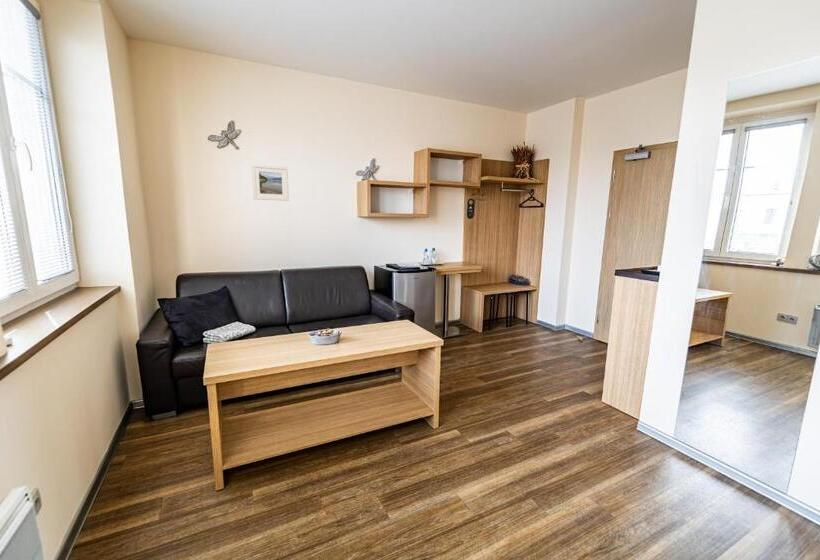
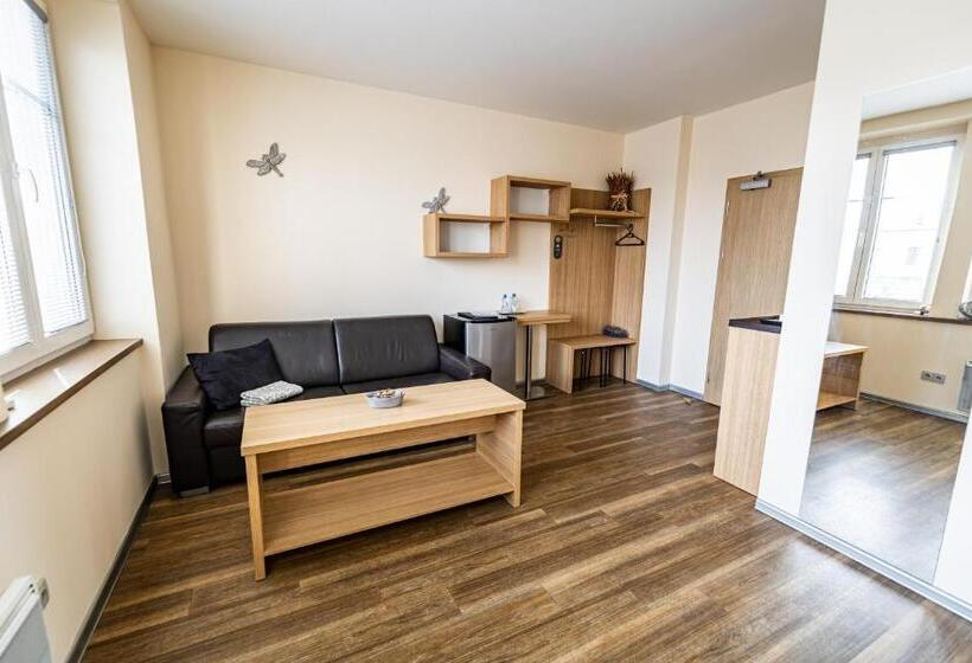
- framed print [251,163,290,202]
